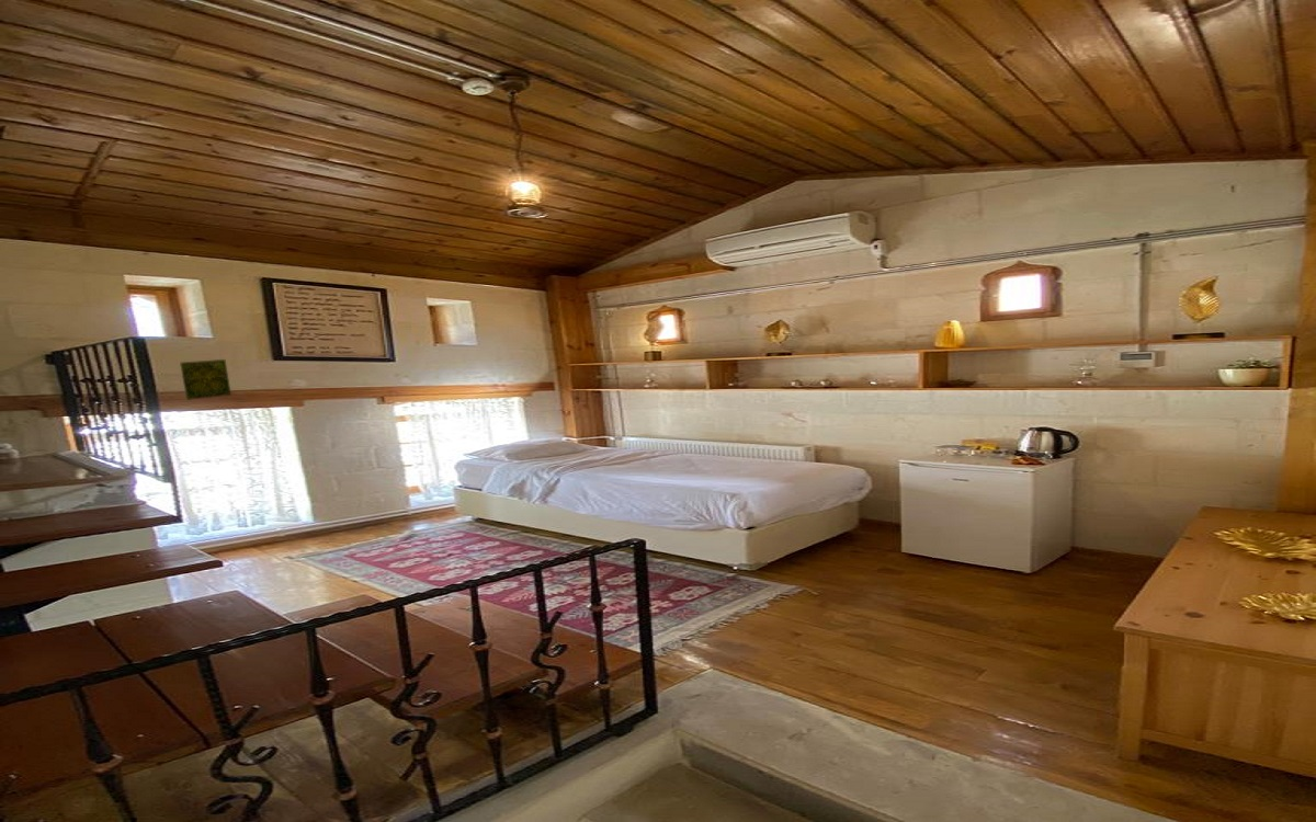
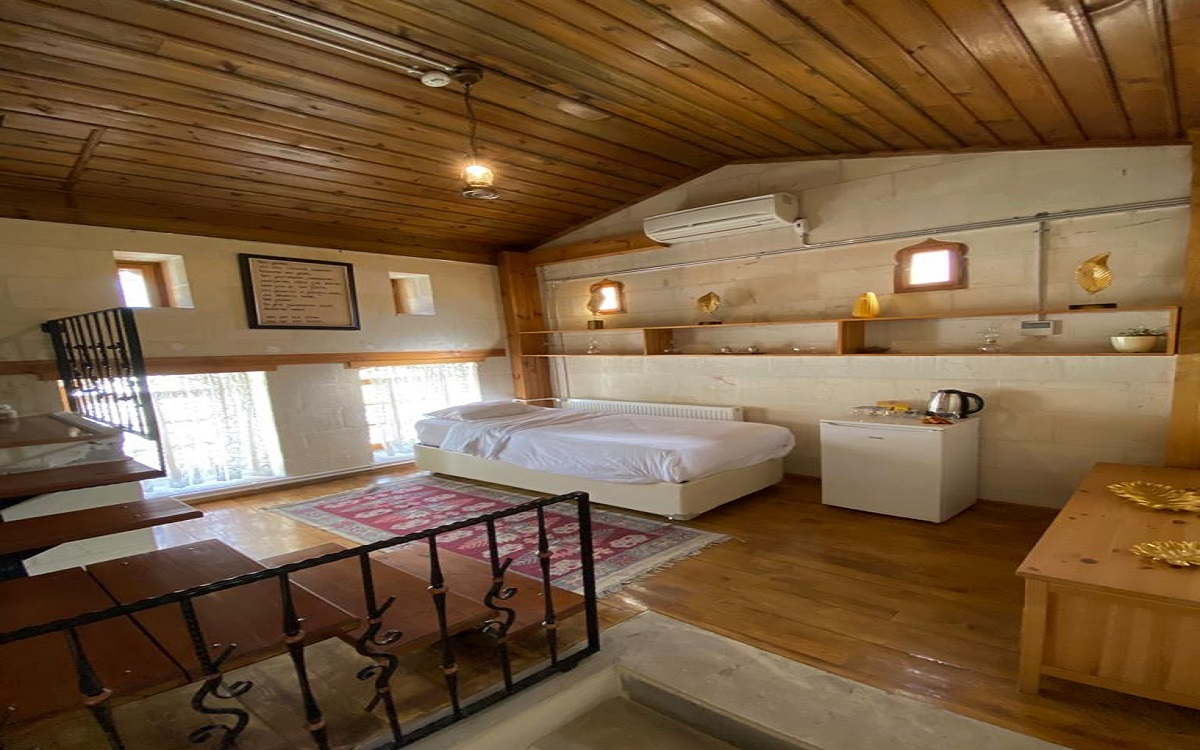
- decorative tile [179,358,232,401]
